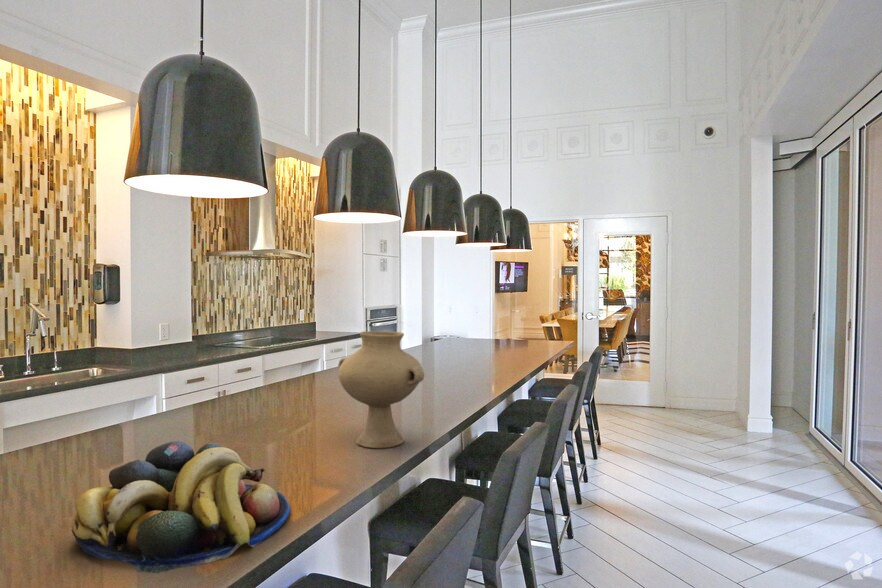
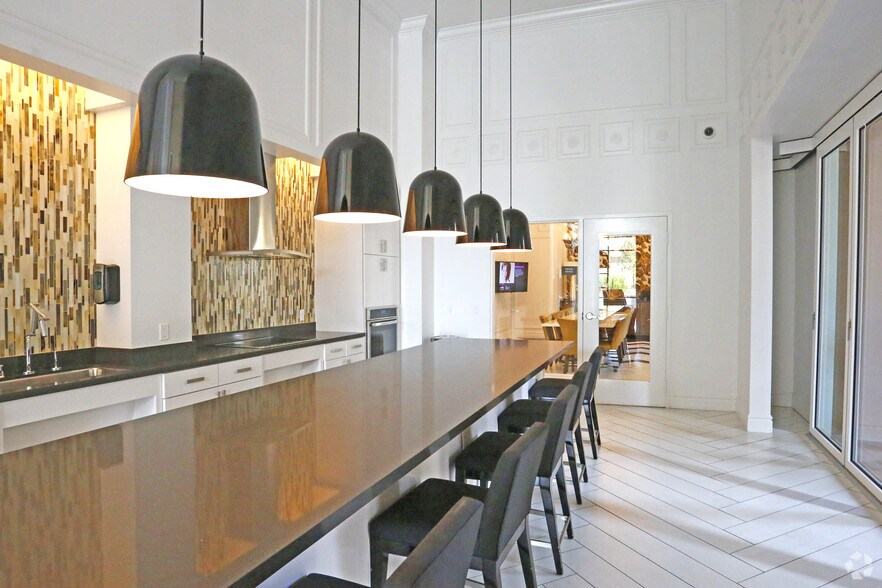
- vase [337,330,425,449]
- fruit bowl [70,440,291,574]
